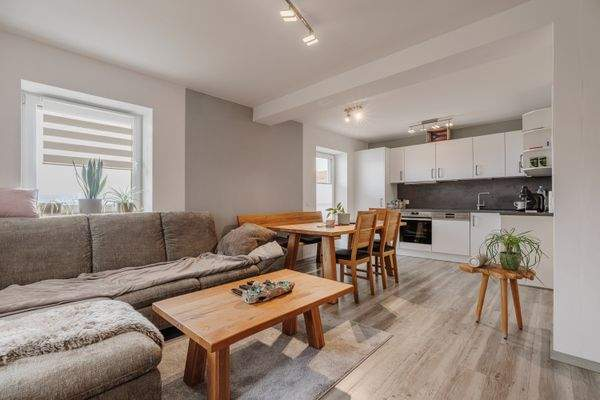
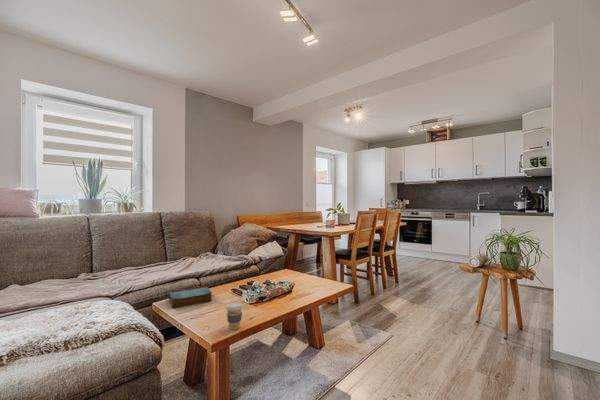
+ coffee cup [225,301,244,331]
+ book [168,285,213,309]
